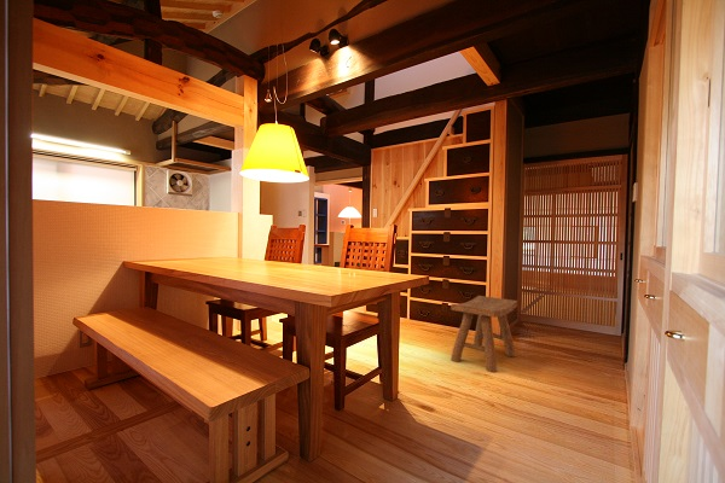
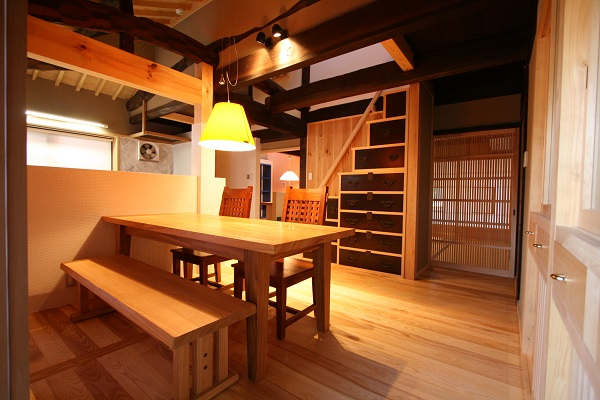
- stool [450,295,518,373]
